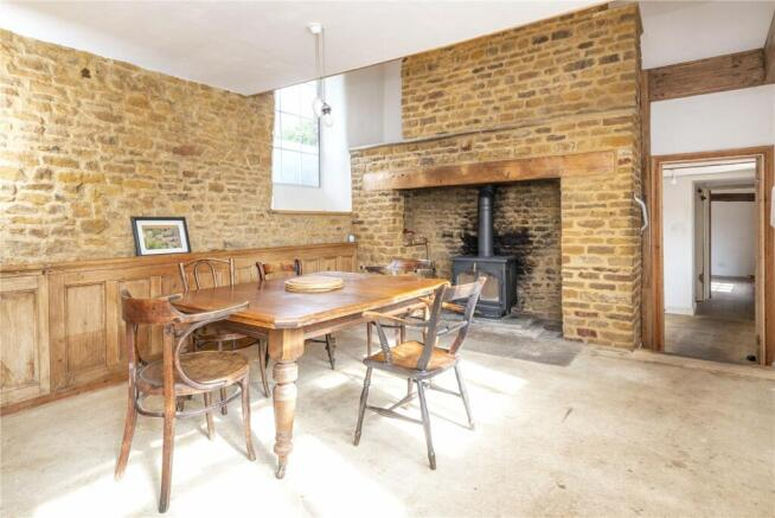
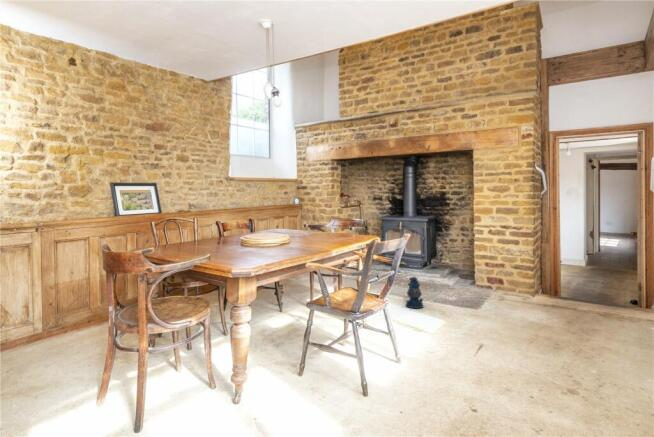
+ lantern [404,276,425,309]
